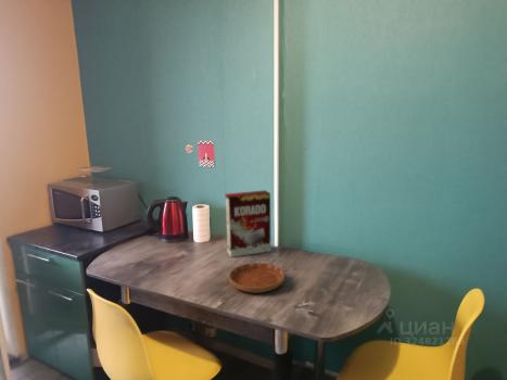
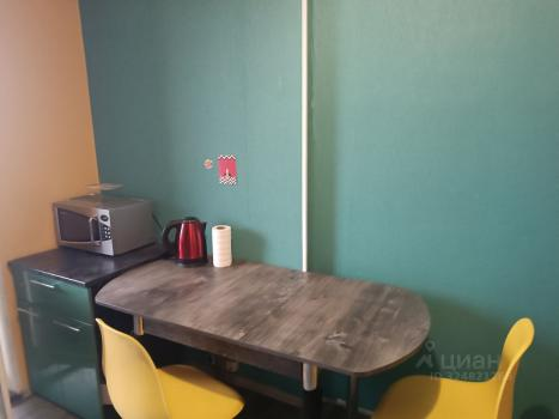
- cereal box [225,189,272,258]
- saucer [228,262,286,294]
